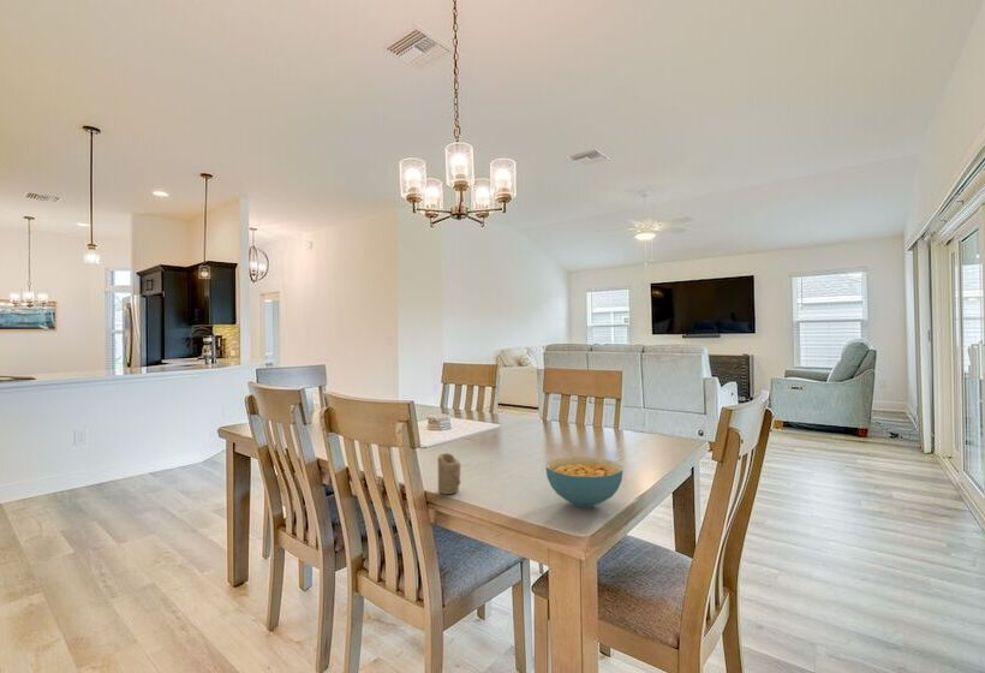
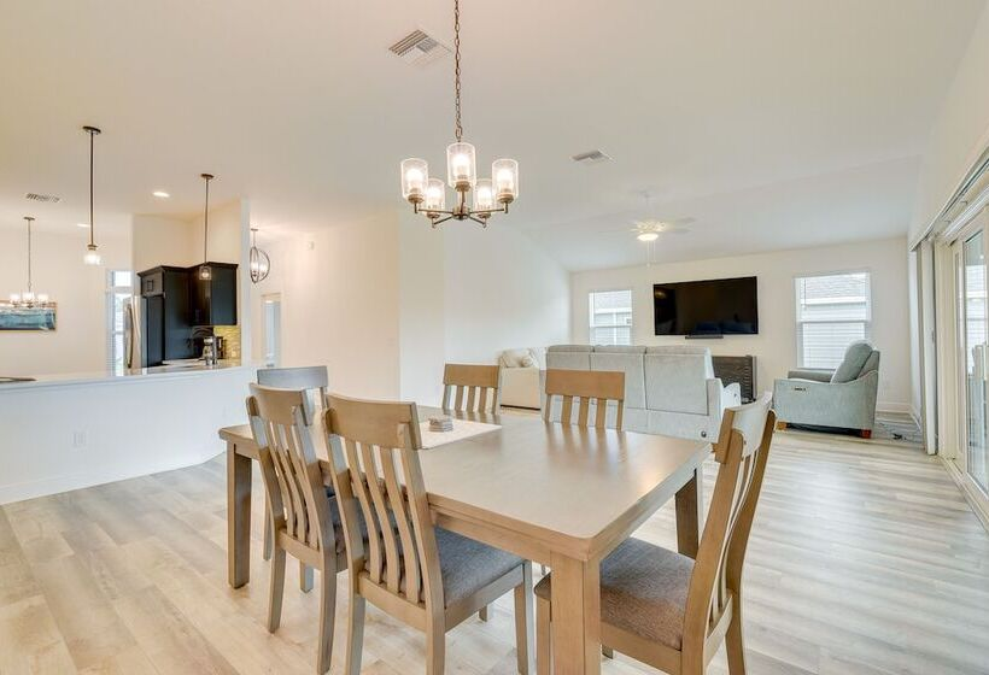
- candle [436,452,462,495]
- cereal bowl [544,455,625,508]
